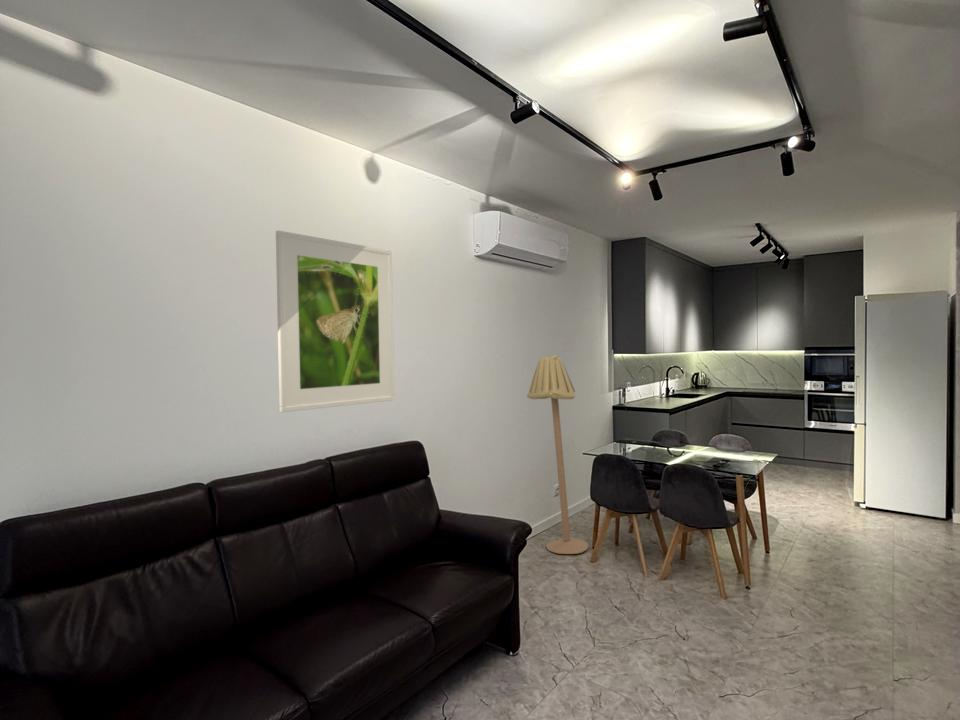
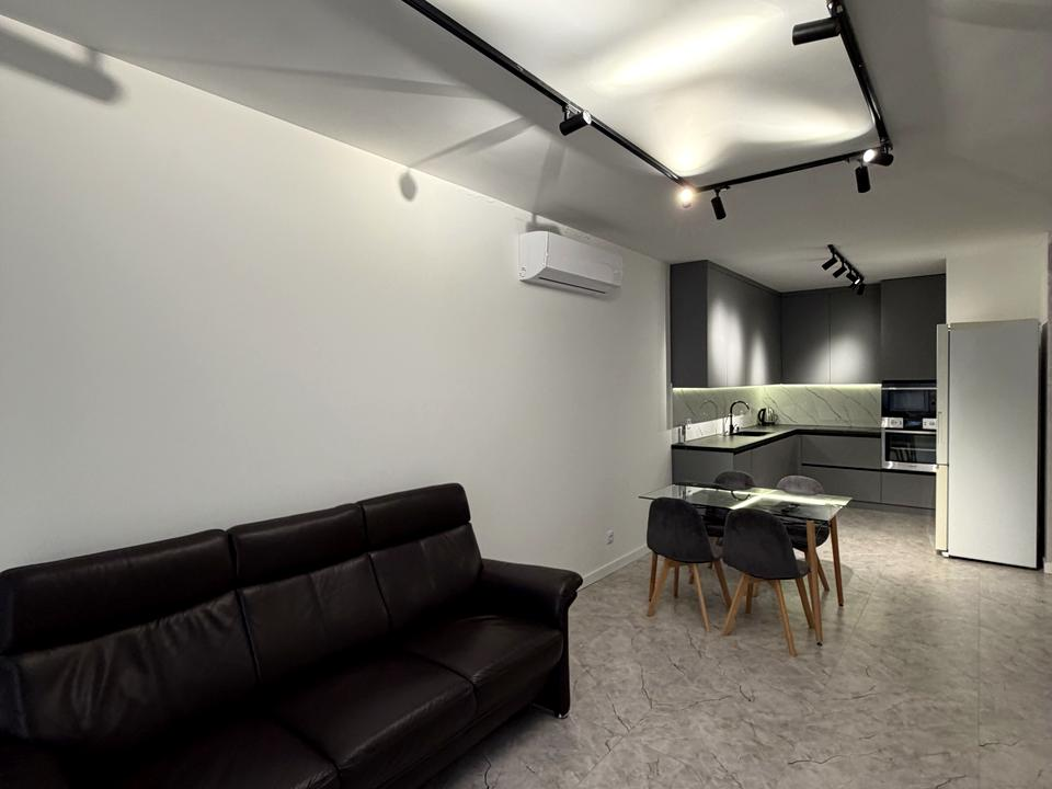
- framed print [275,229,396,413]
- floor lamp [526,354,589,555]
